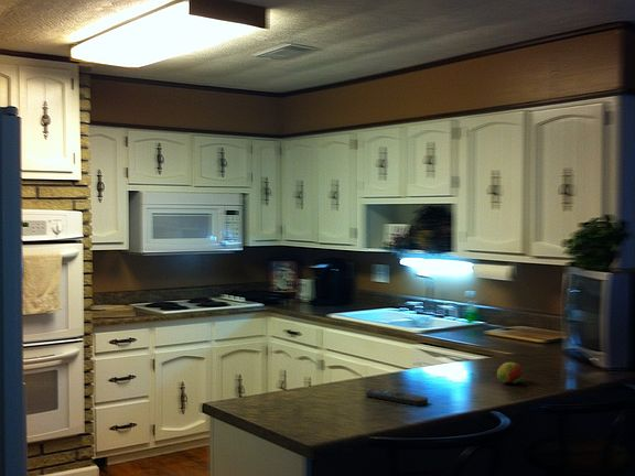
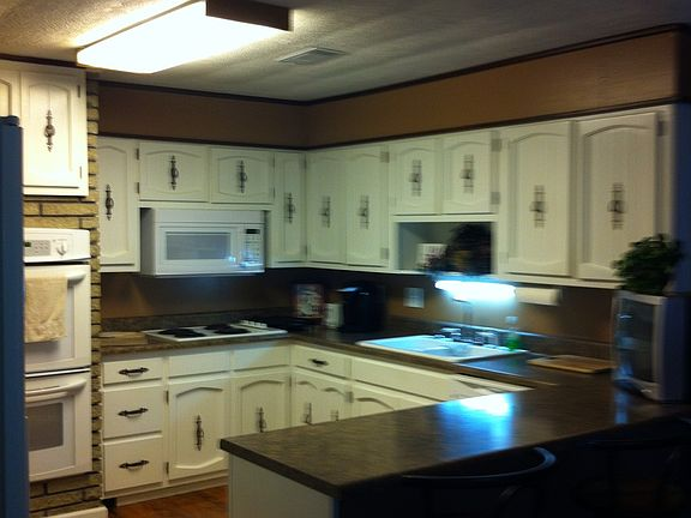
- fruit [496,361,524,385]
- remote control [365,387,429,407]
